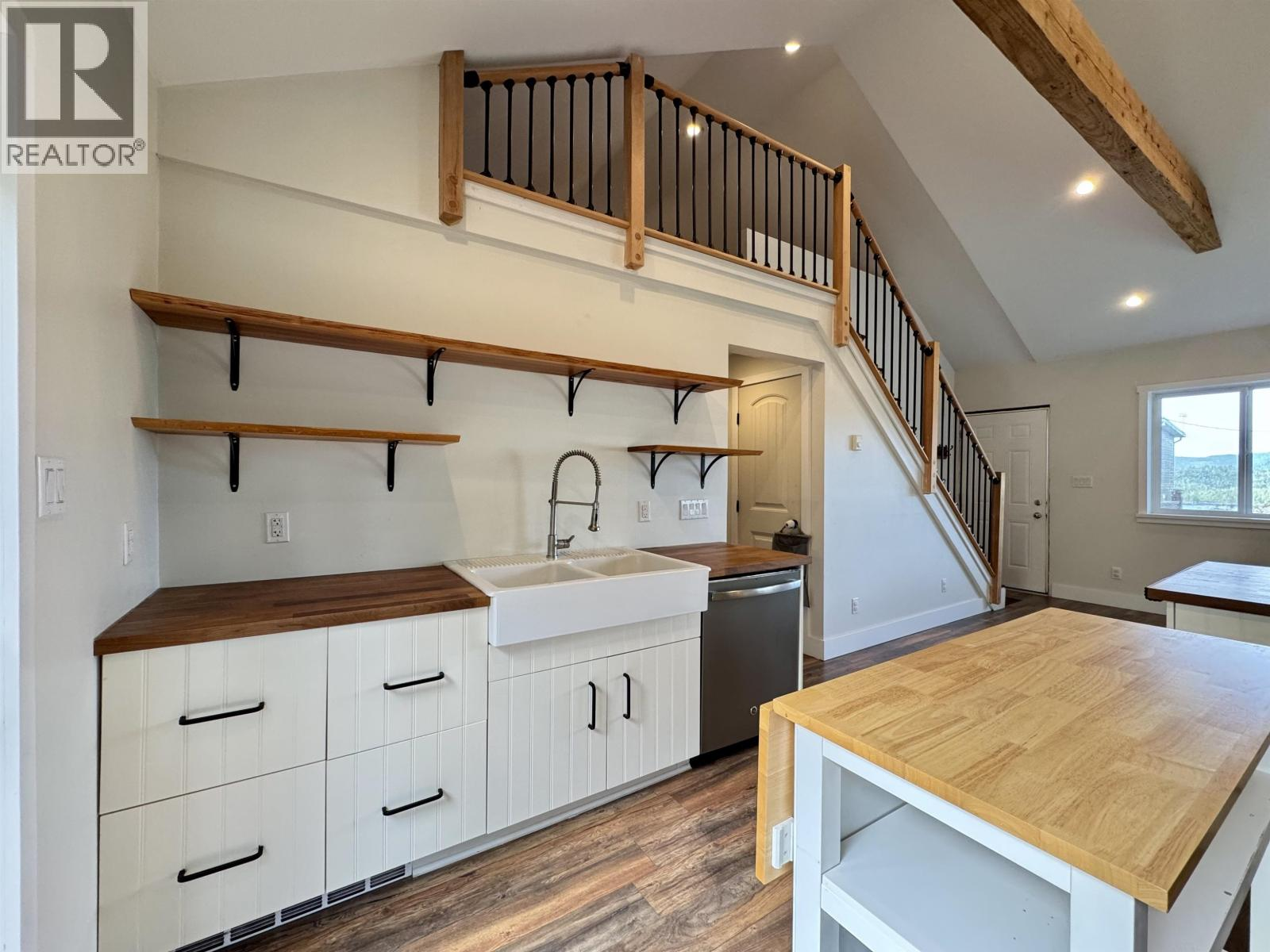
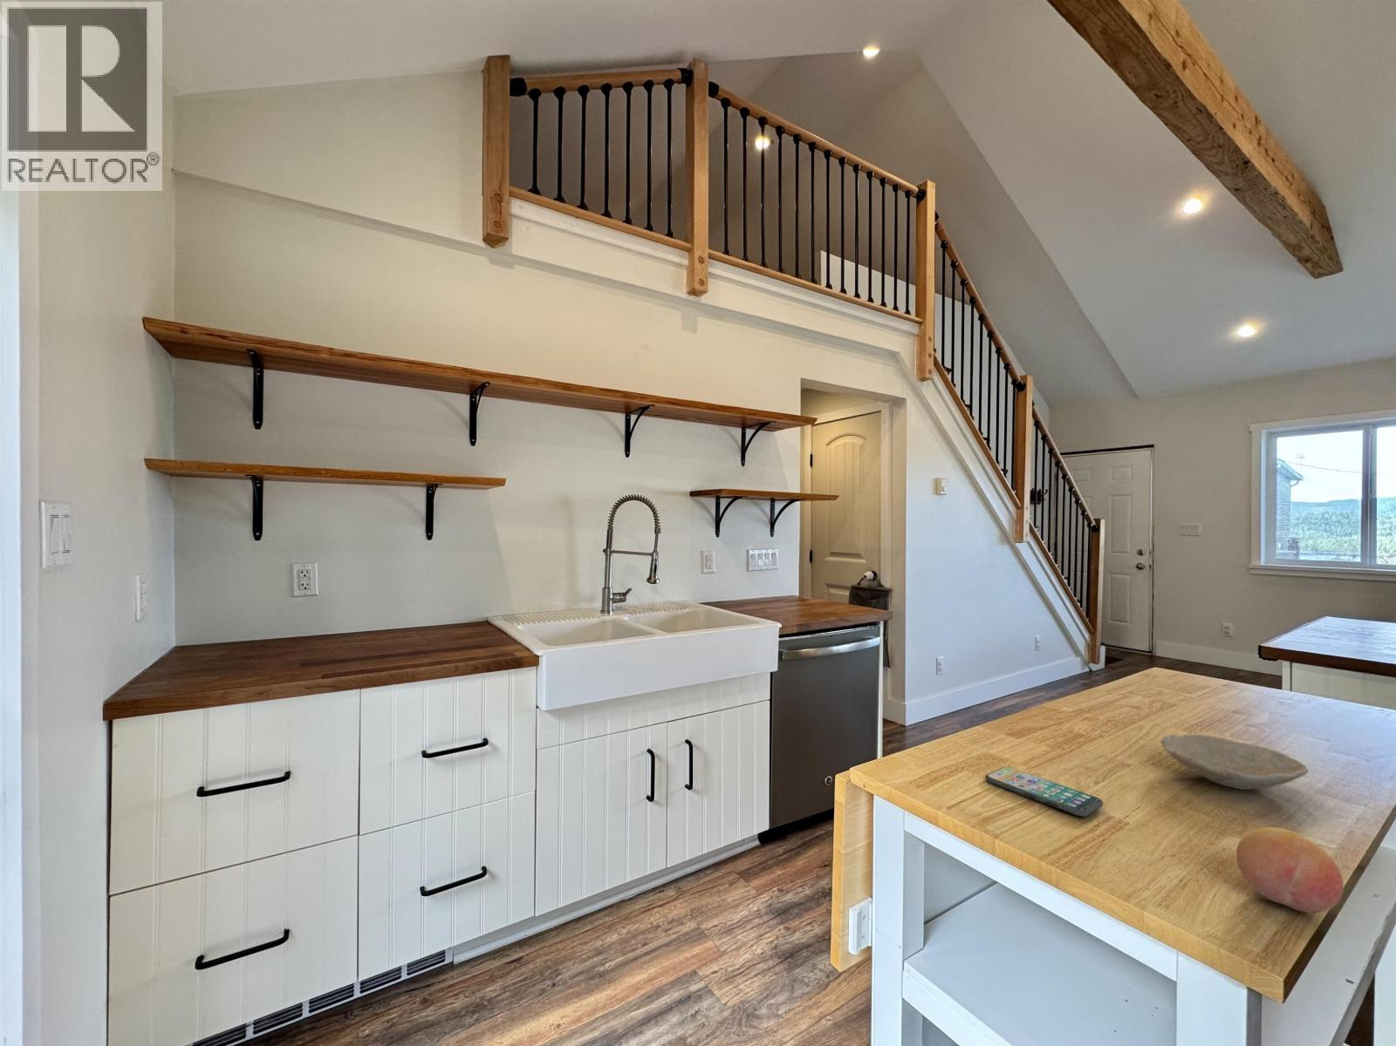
+ bowl [1160,734,1309,791]
+ smartphone [984,766,1104,816]
+ fruit [1236,826,1344,913]
